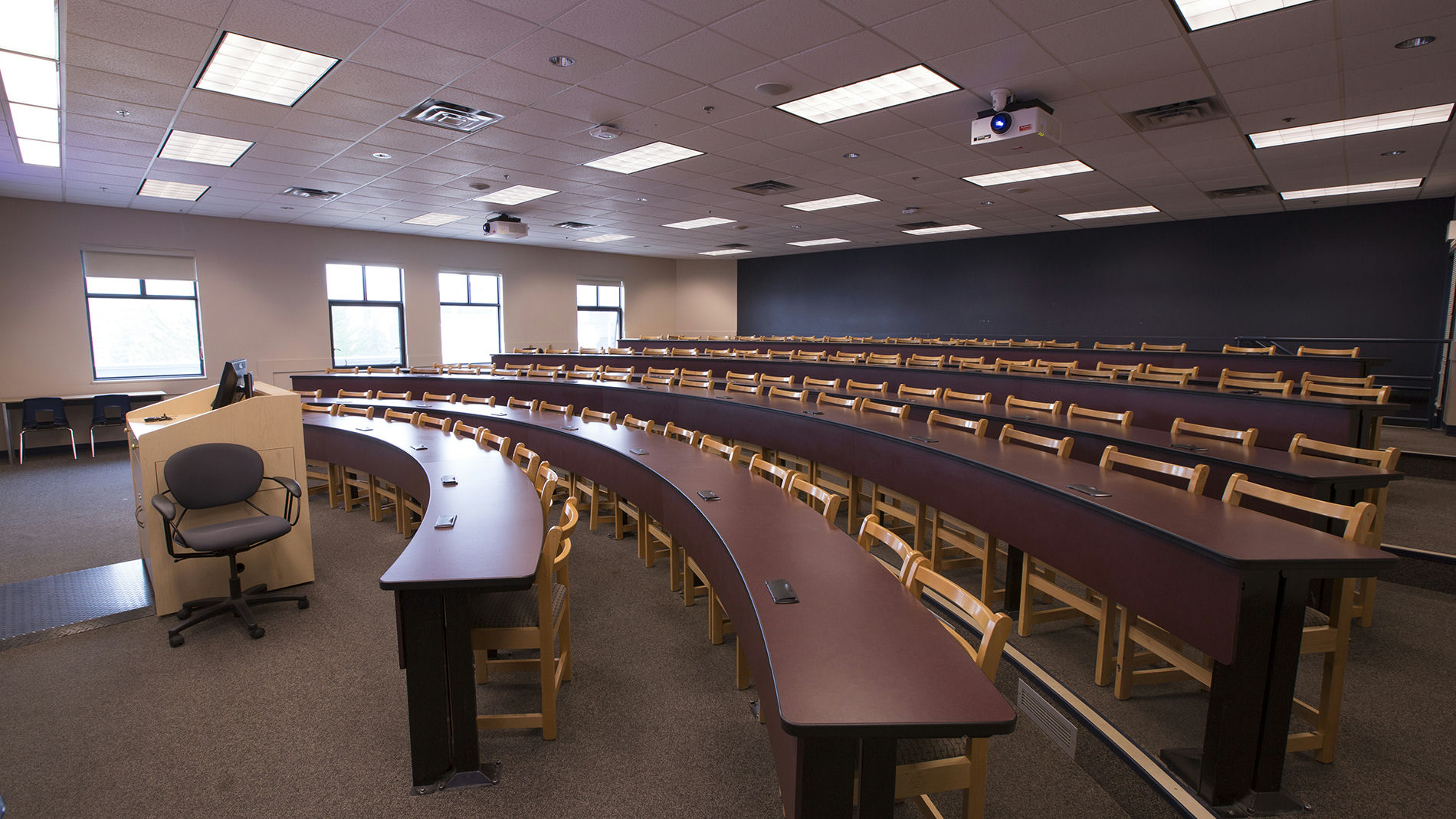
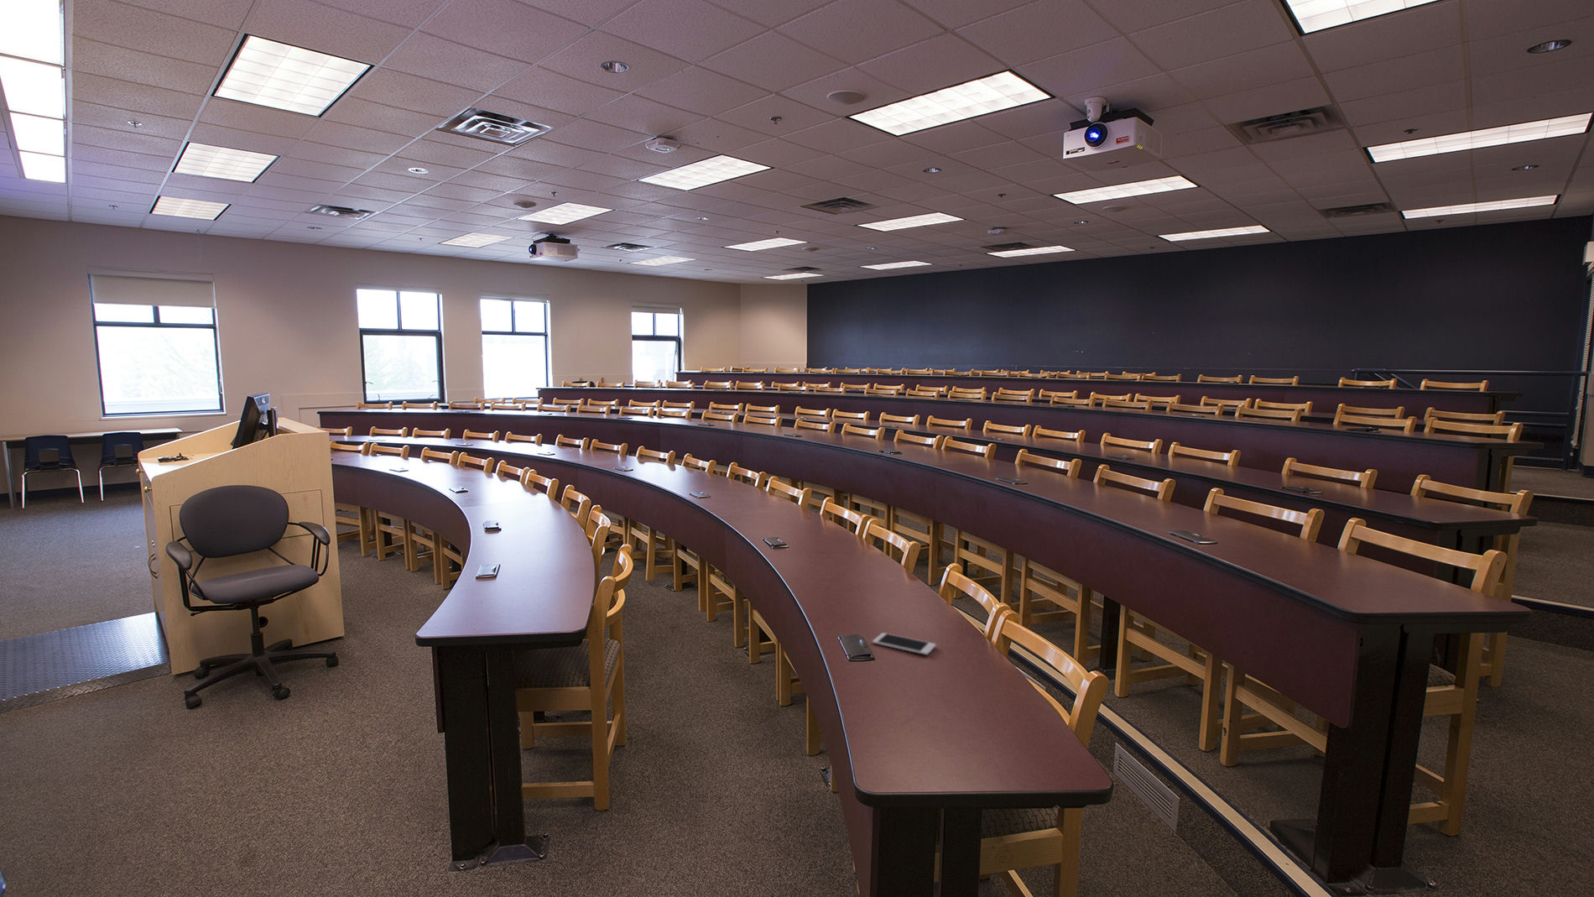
+ cell phone [871,632,937,656]
